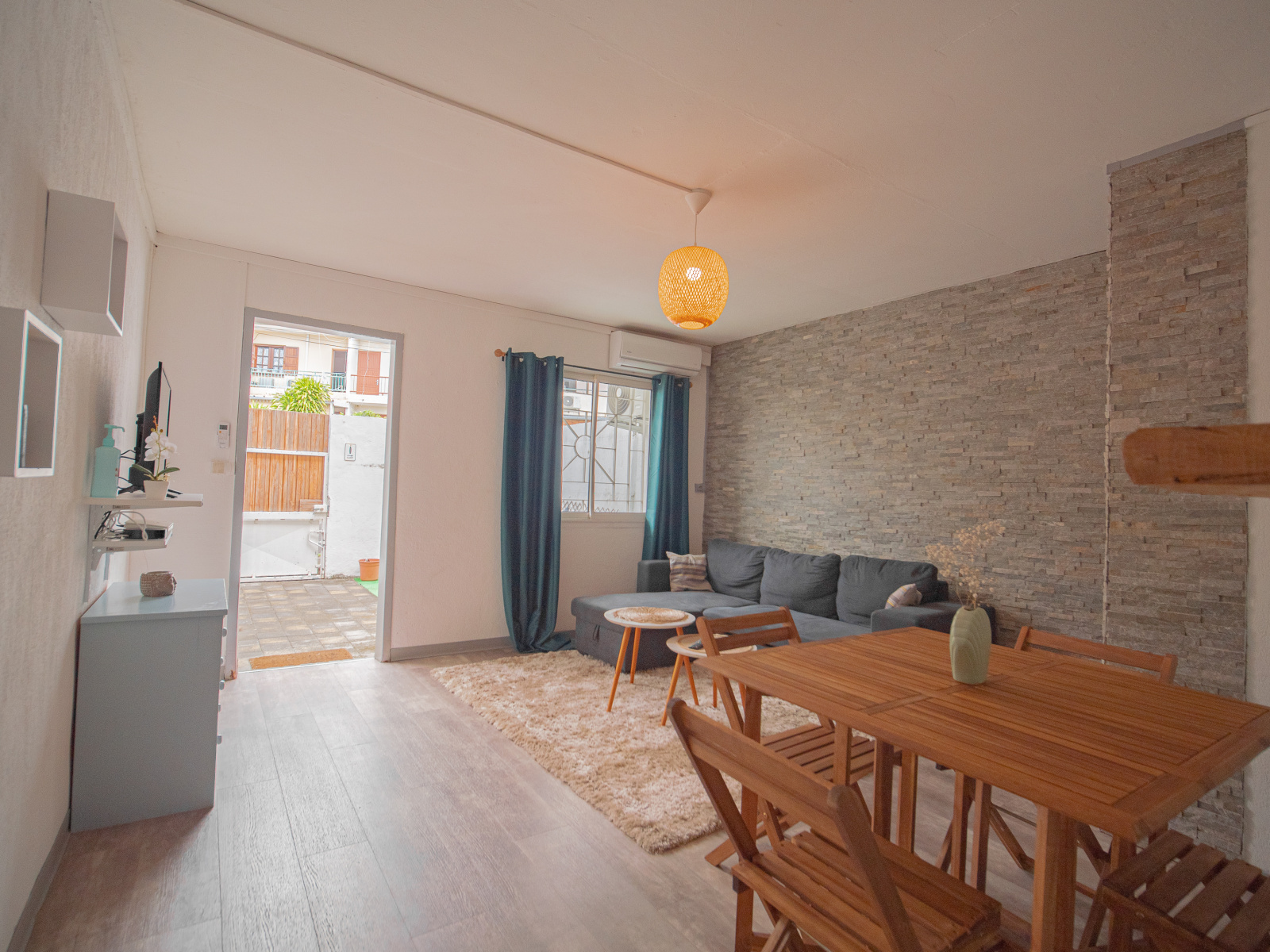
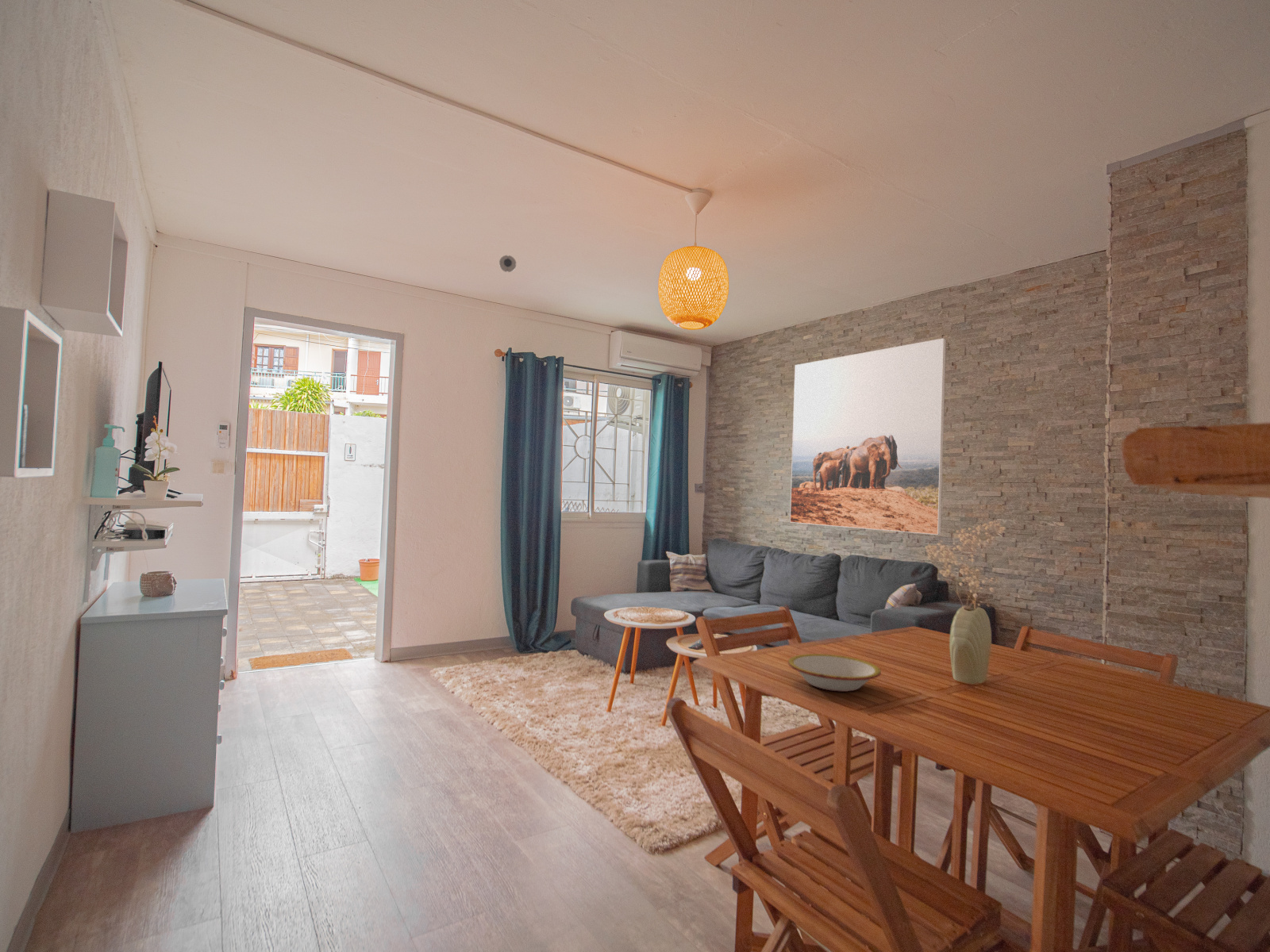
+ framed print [789,337,947,536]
+ bowl [787,653,882,693]
+ smoke detector [498,255,517,273]
